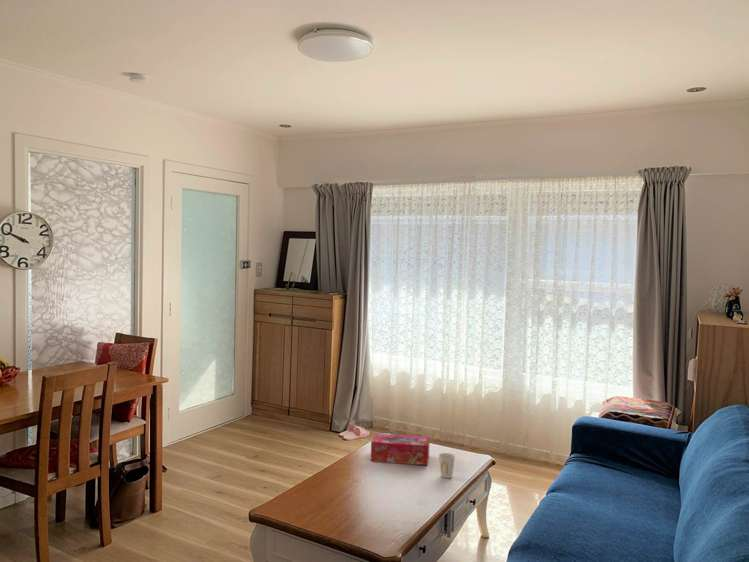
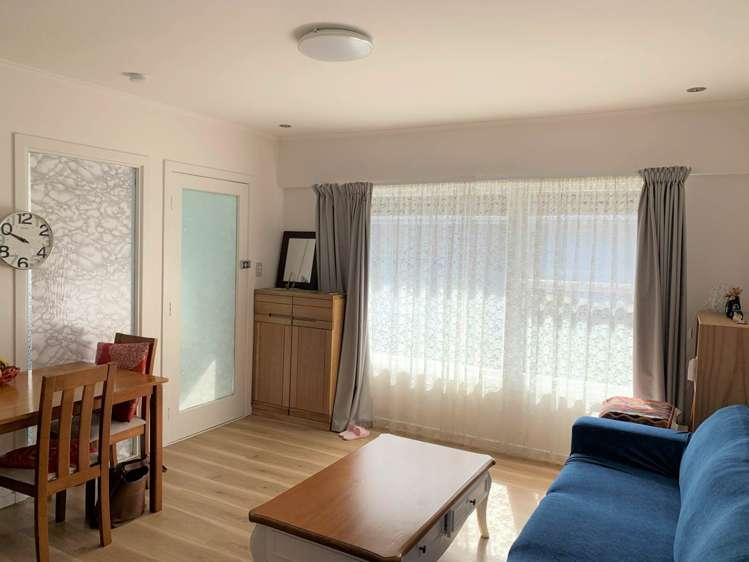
- cup [438,452,456,479]
- tissue box [370,432,431,466]
